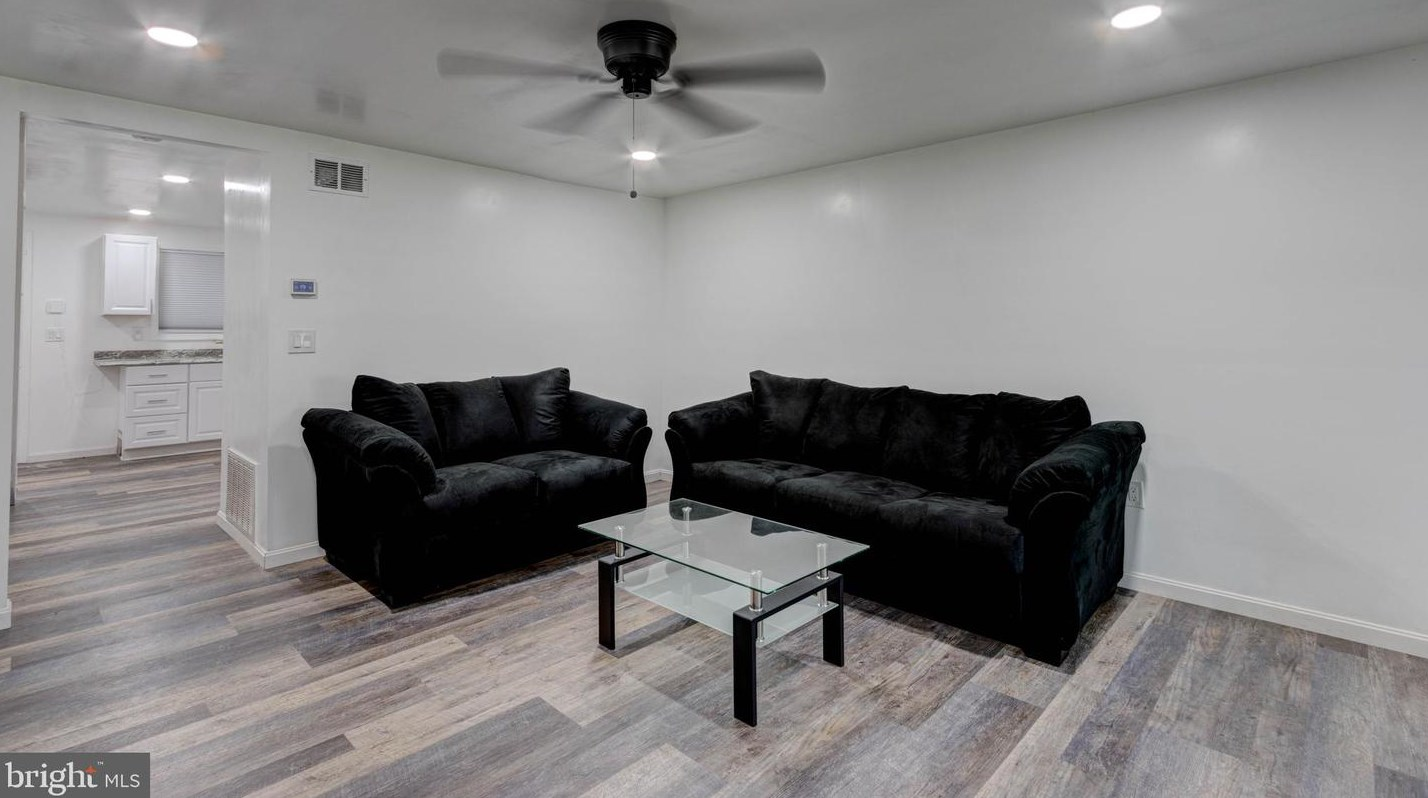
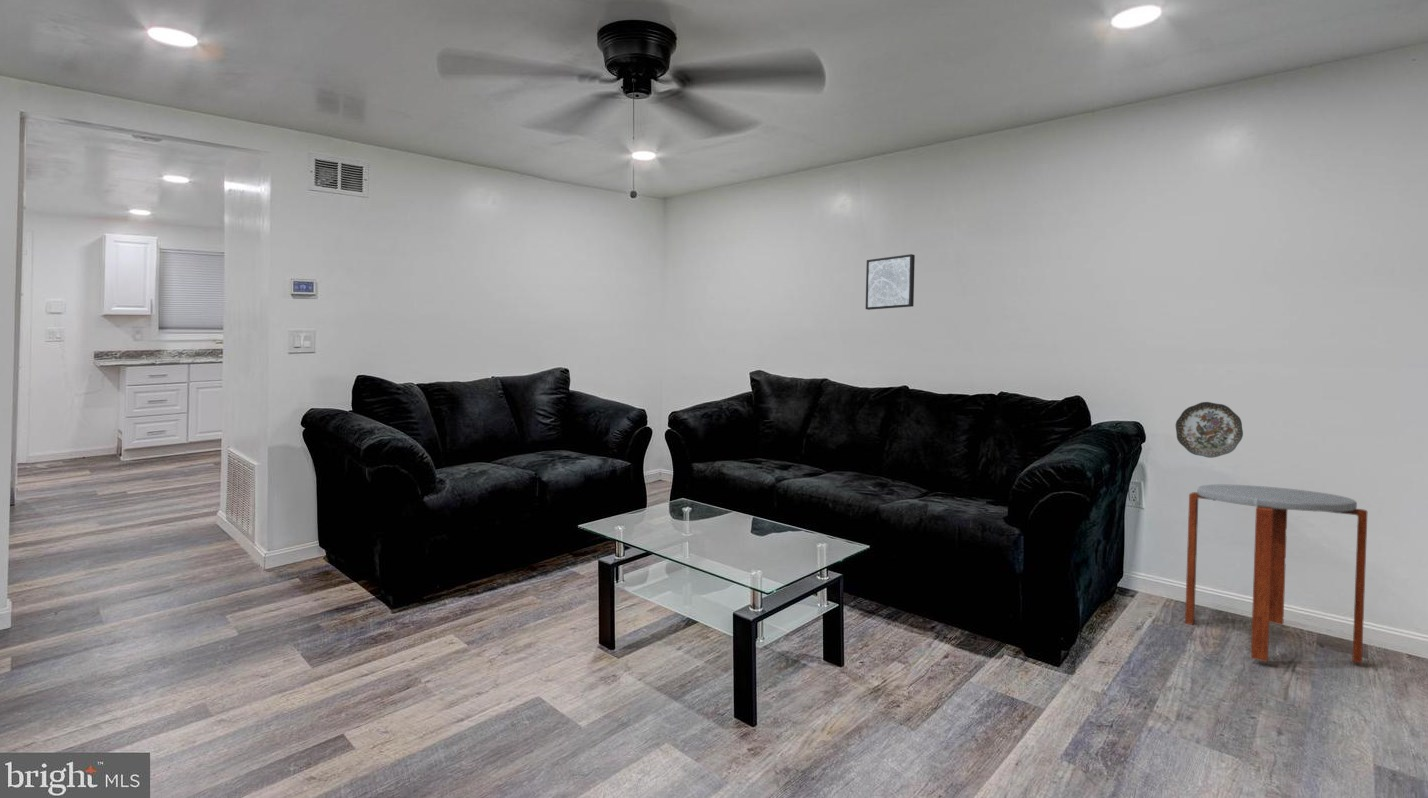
+ wall art [865,253,916,311]
+ side table [1184,484,1369,665]
+ decorative plate [1175,401,1244,459]
